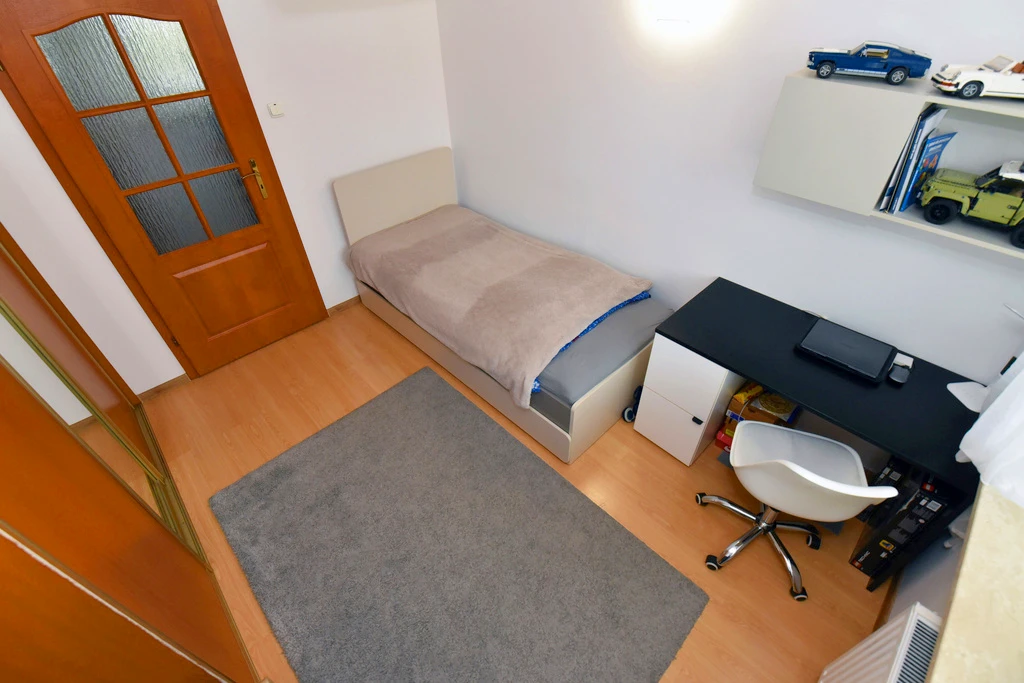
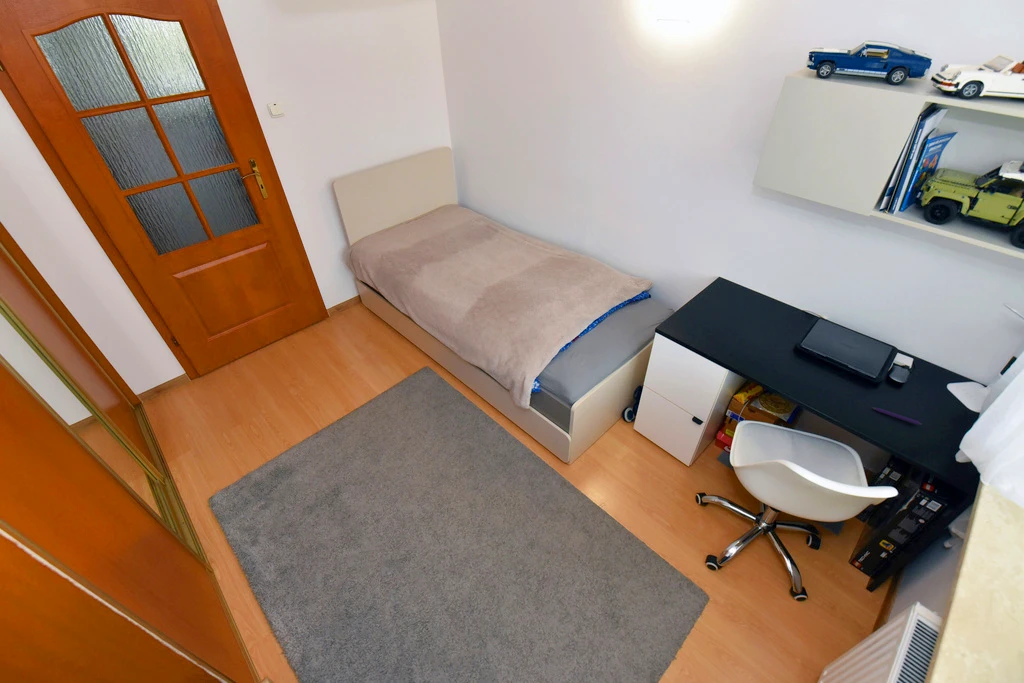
+ pen [870,406,922,426]
